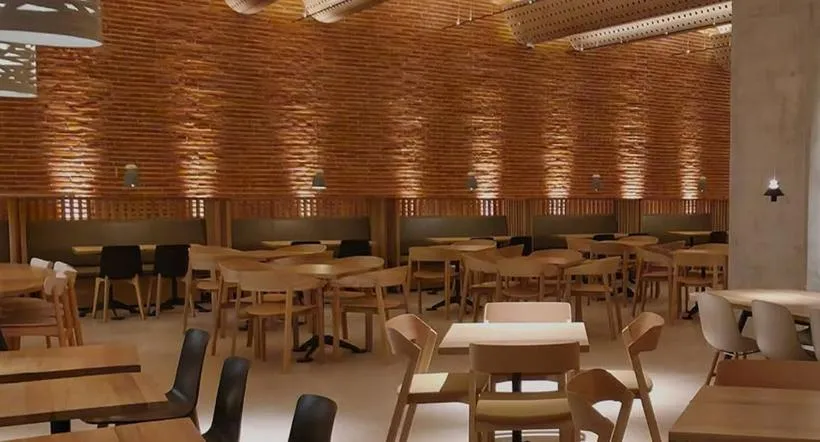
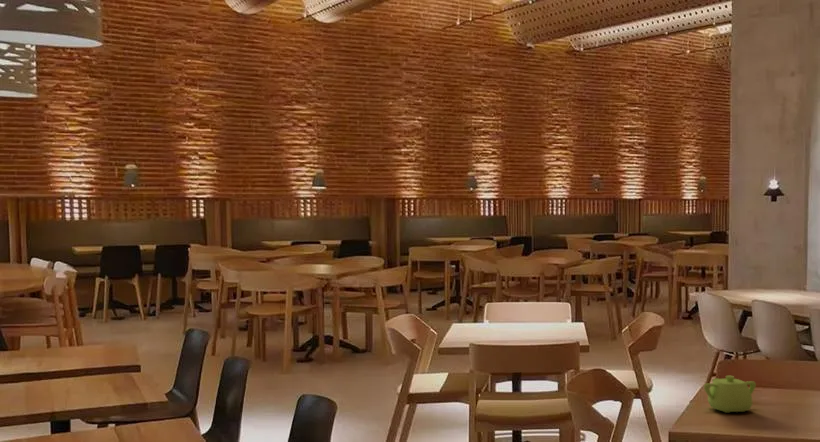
+ teapot [703,375,757,414]
